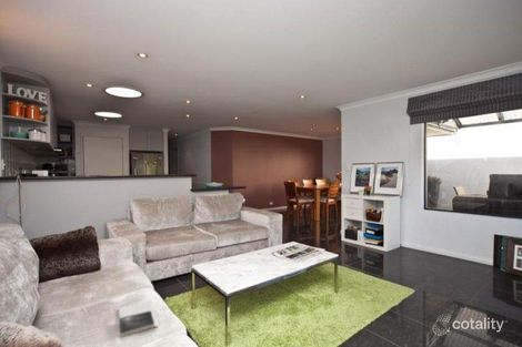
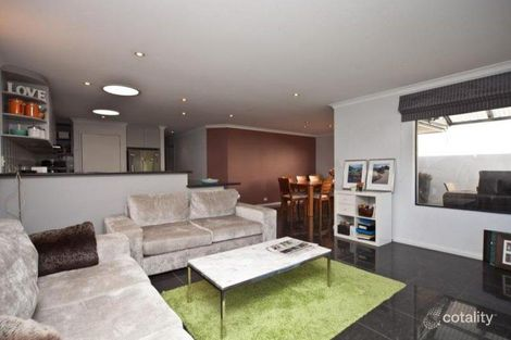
- book [118,299,159,338]
